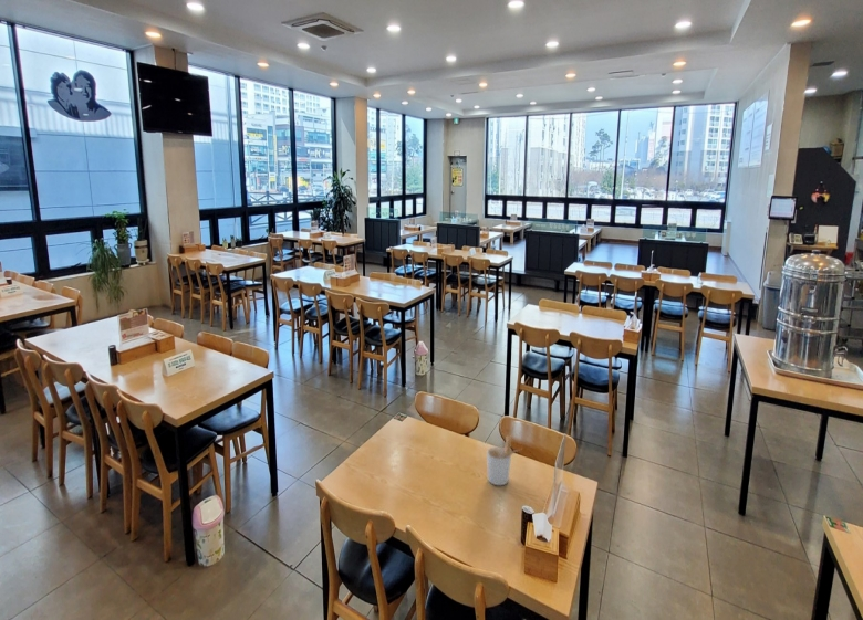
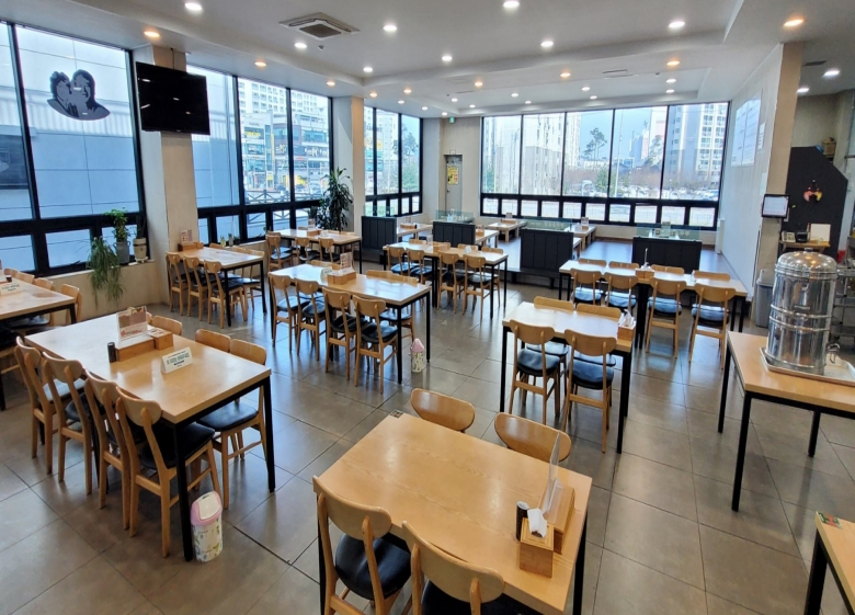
- utensil holder [486,434,524,486]
